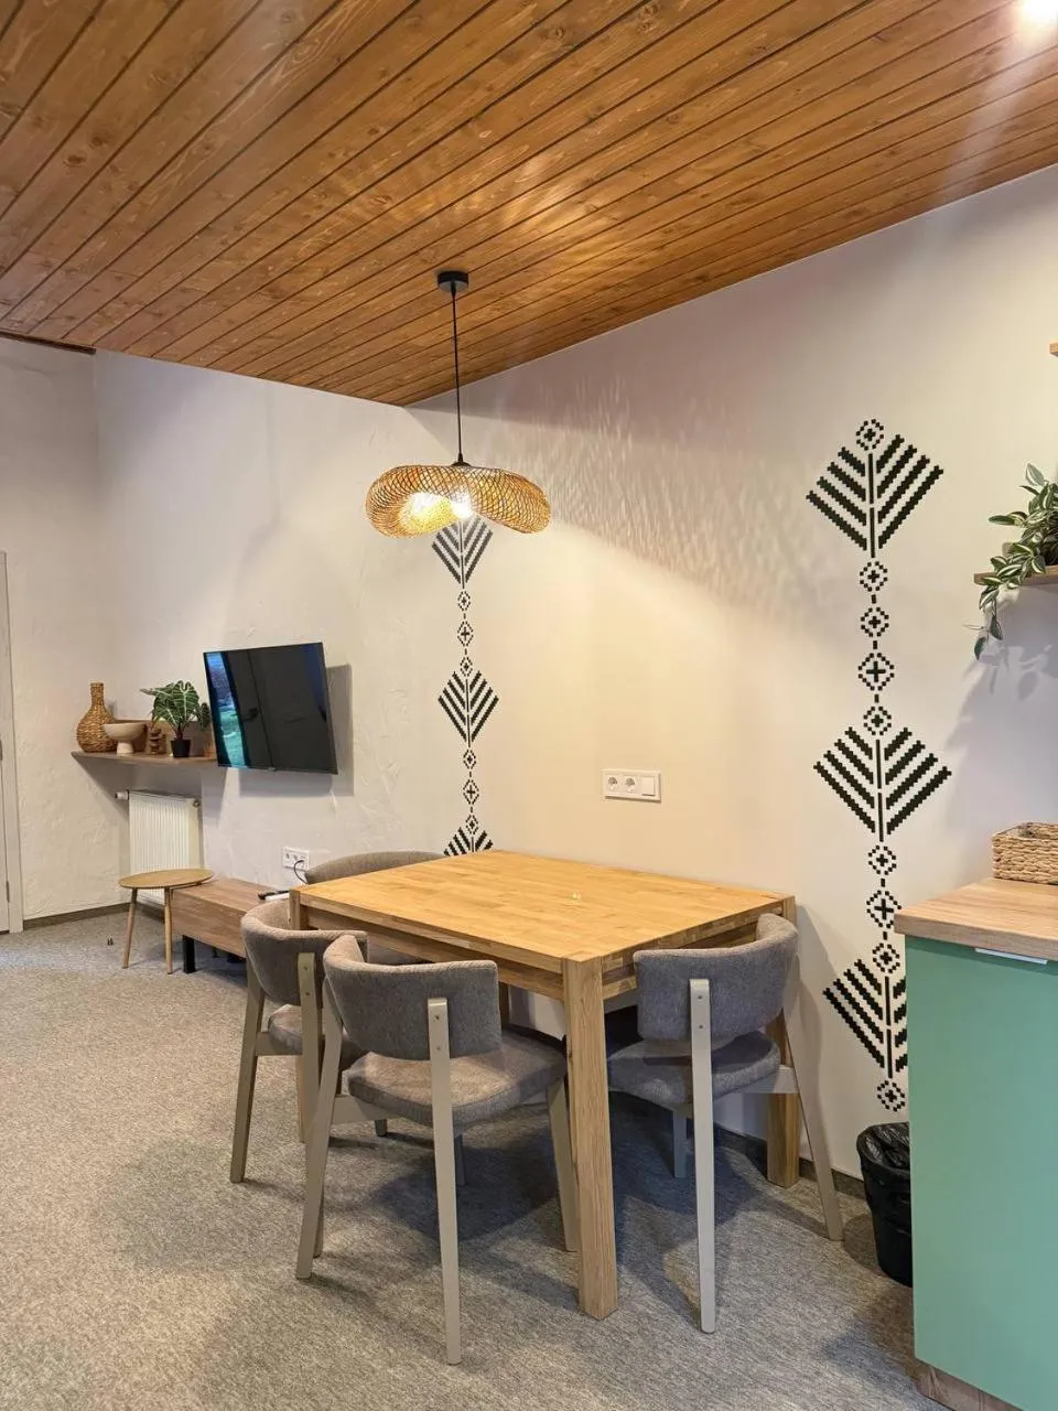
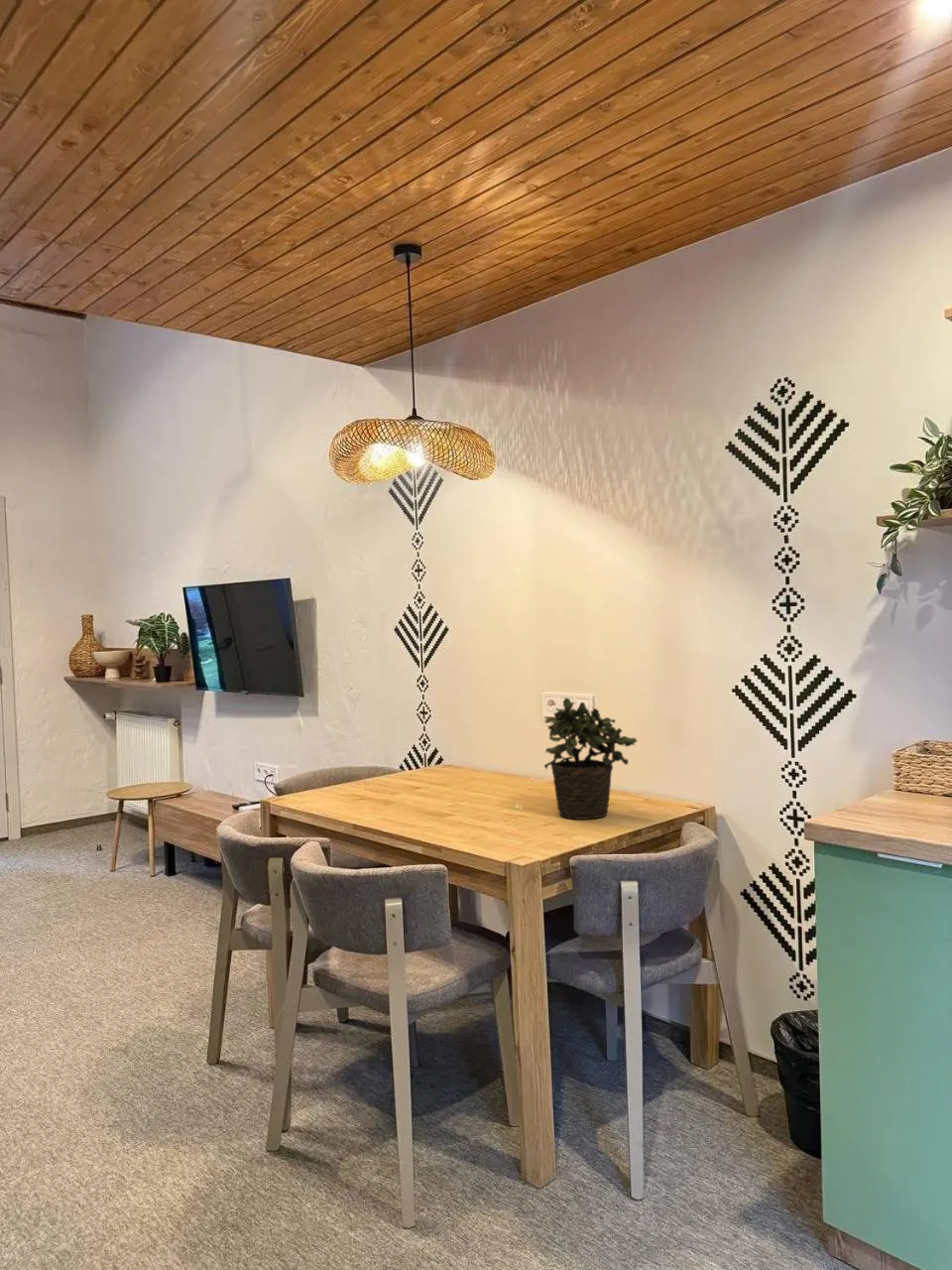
+ potted plant [543,697,638,821]
